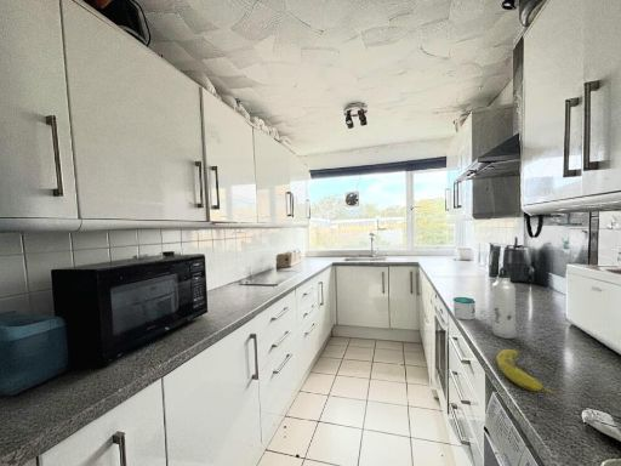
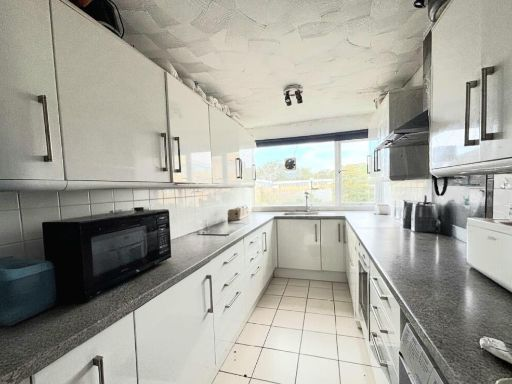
- water bottle [491,266,517,340]
- fruit [495,348,557,396]
- mug [452,296,477,322]
